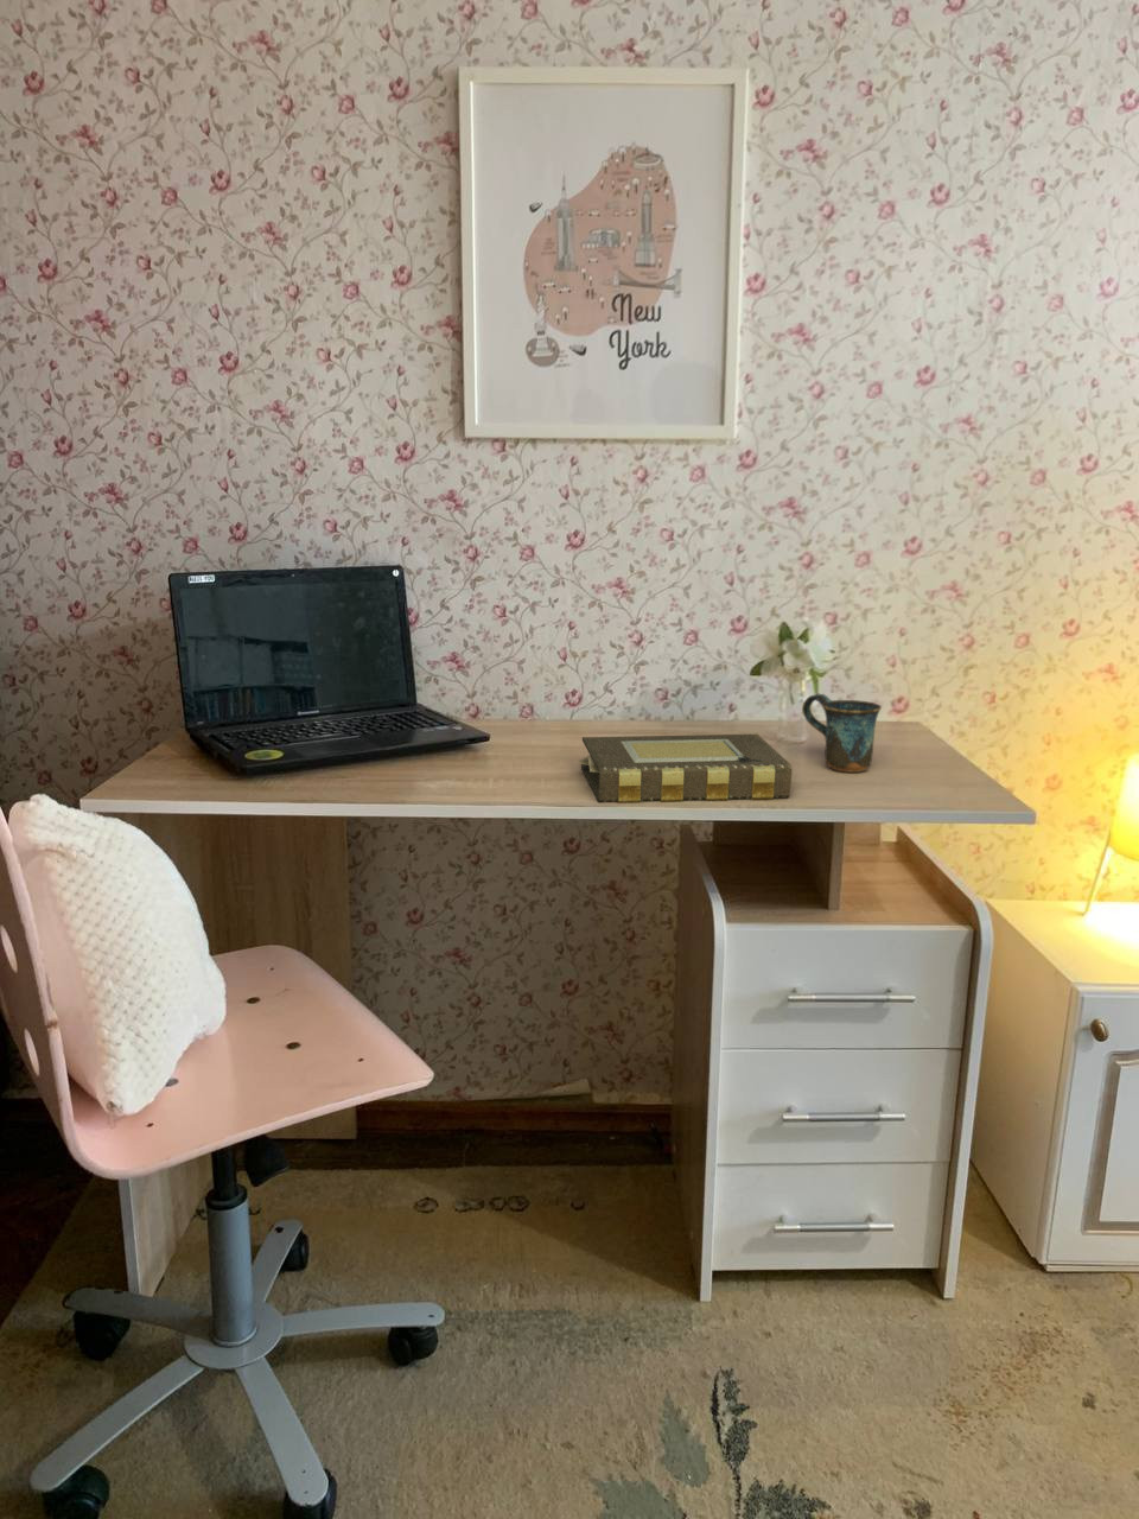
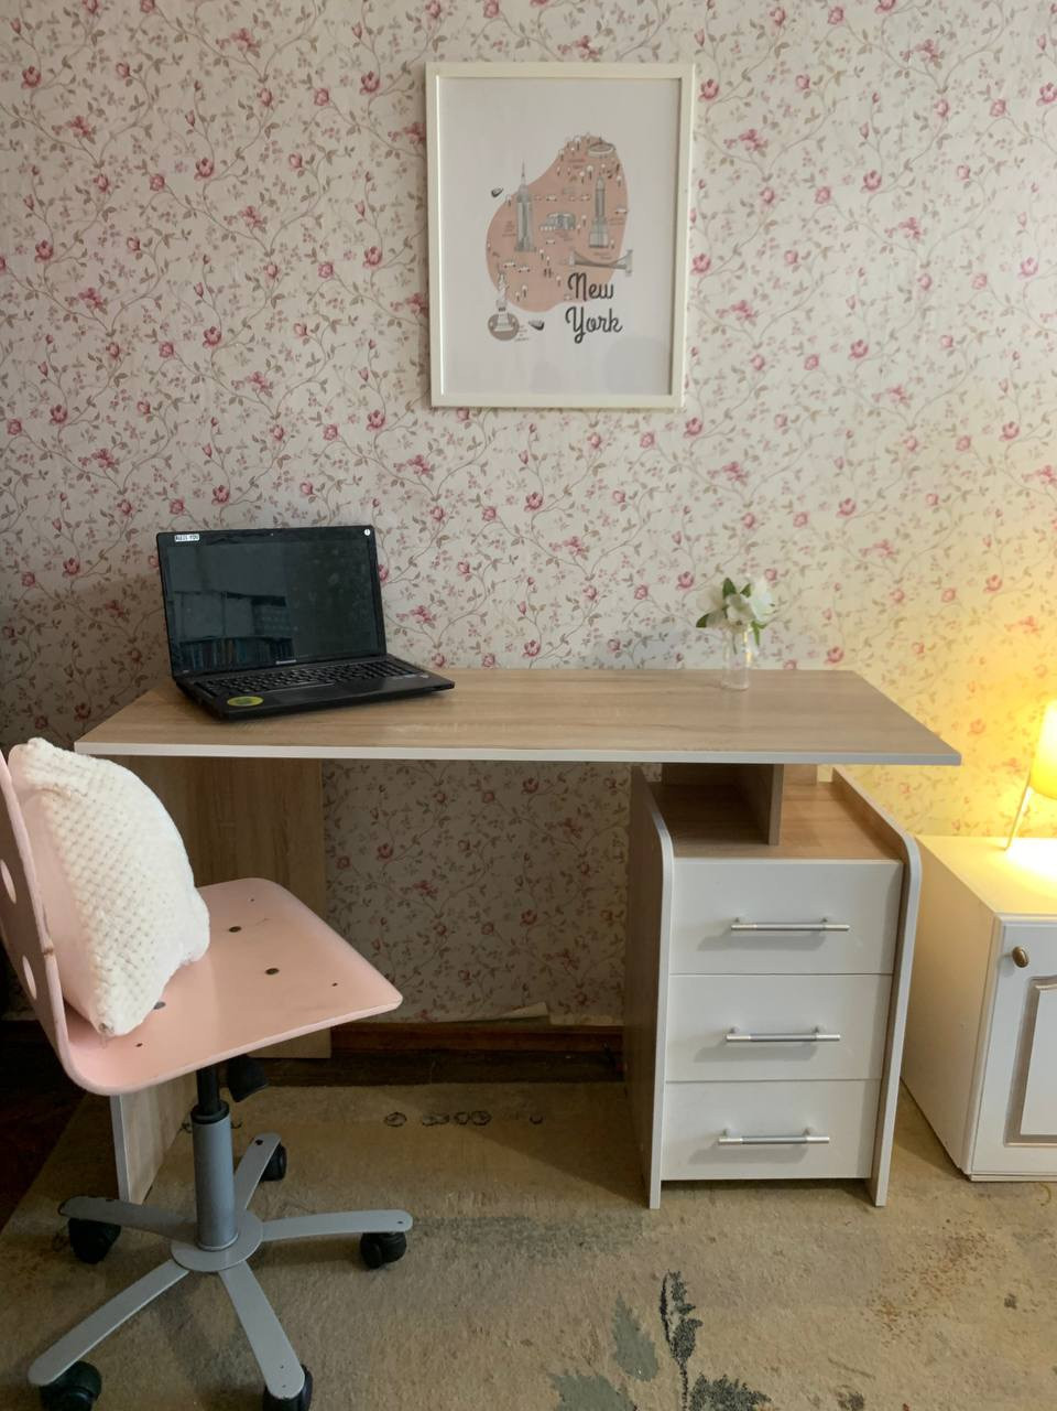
- book [574,732,793,805]
- mug [800,693,883,774]
